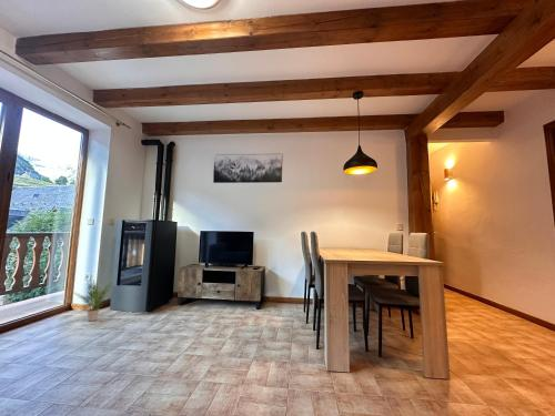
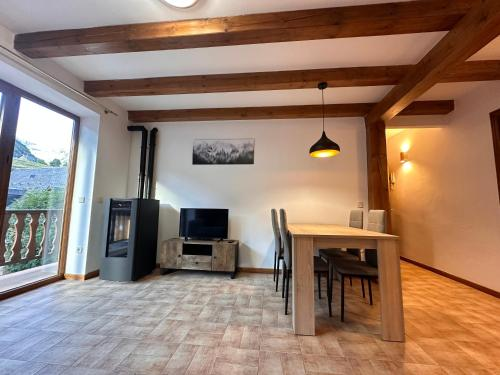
- potted plant [72,278,113,322]
